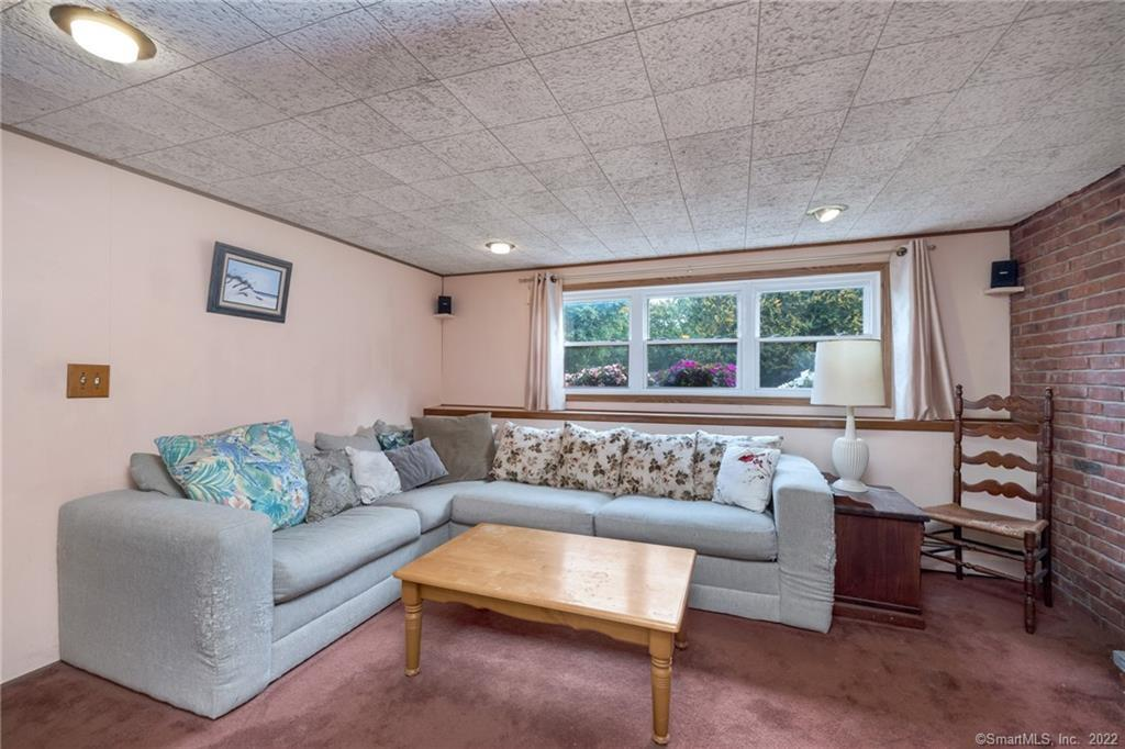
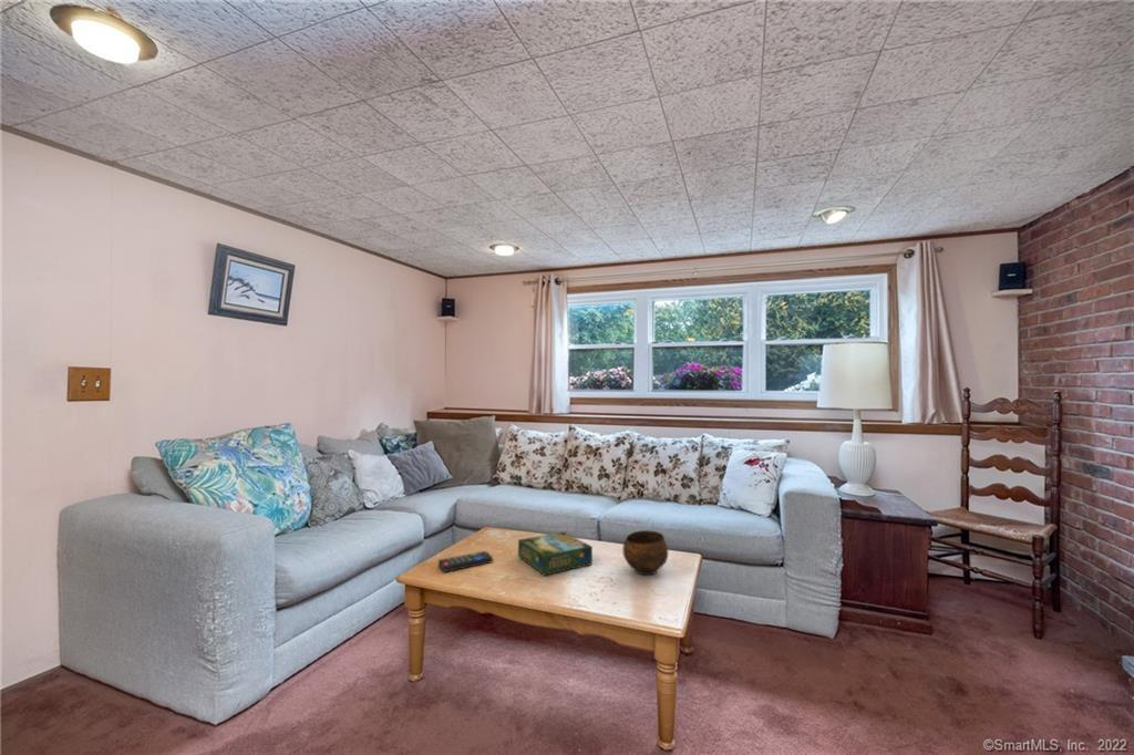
+ board game [517,531,594,577]
+ bowl [621,529,669,577]
+ remote control [437,550,494,573]
